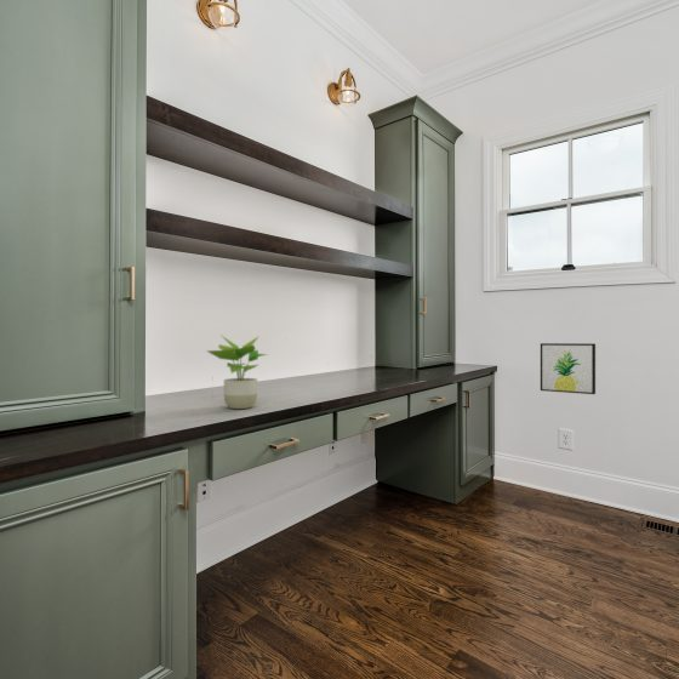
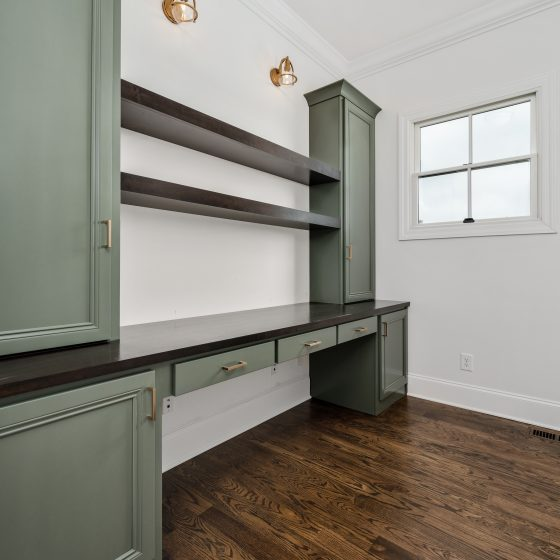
- potted plant [205,335,268,410]
- wall art [540,342,597,395]
